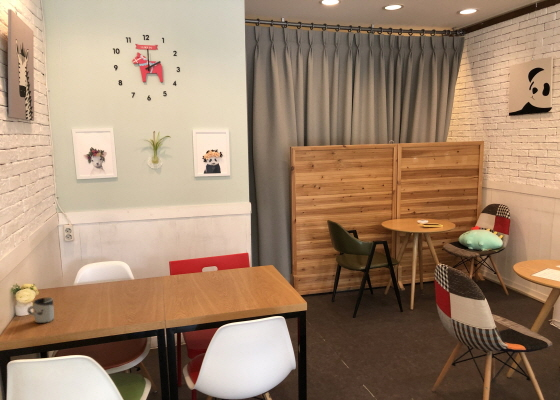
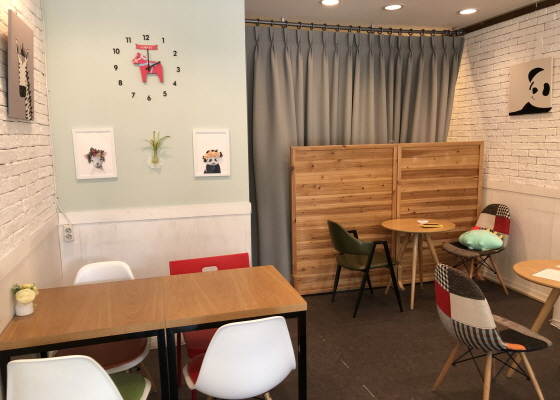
- cup [26,296,55,324]
